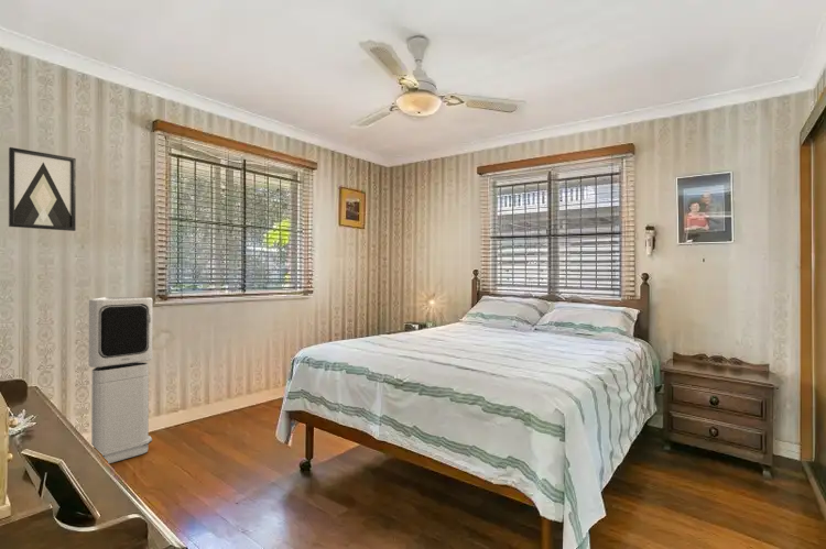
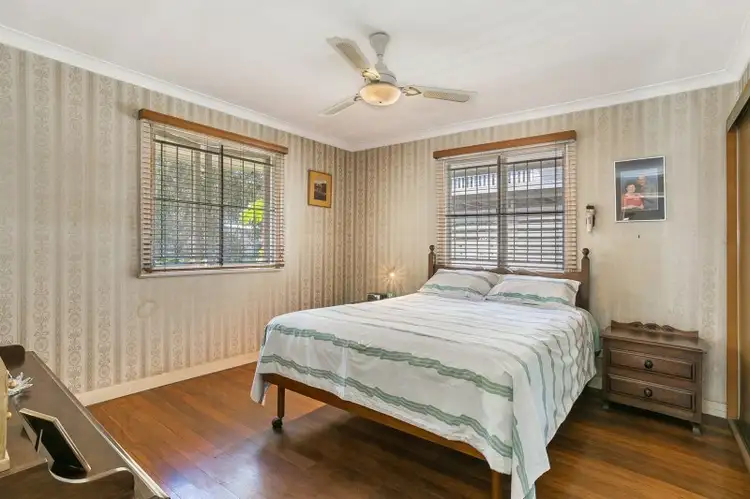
- wall art [8,146,77,232]
- air purifier [88,296,153,464]
